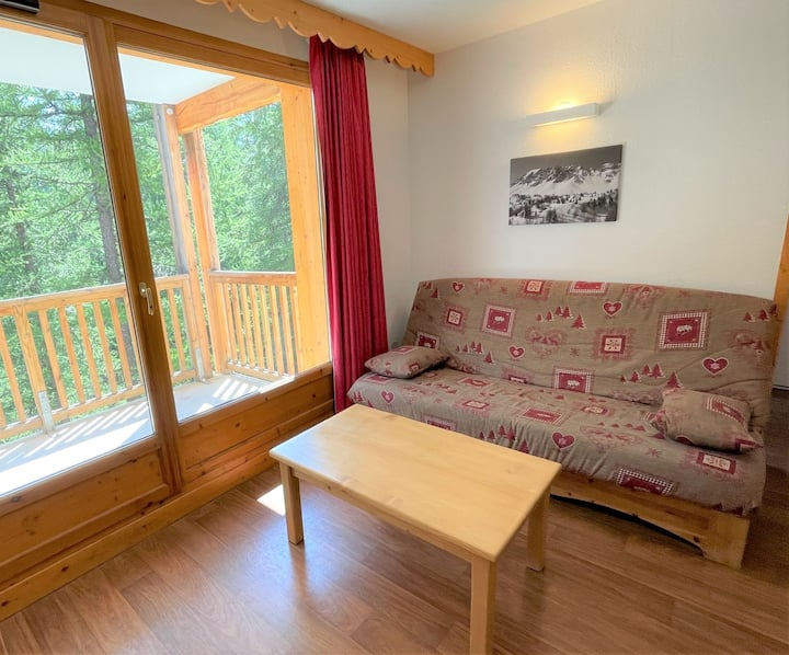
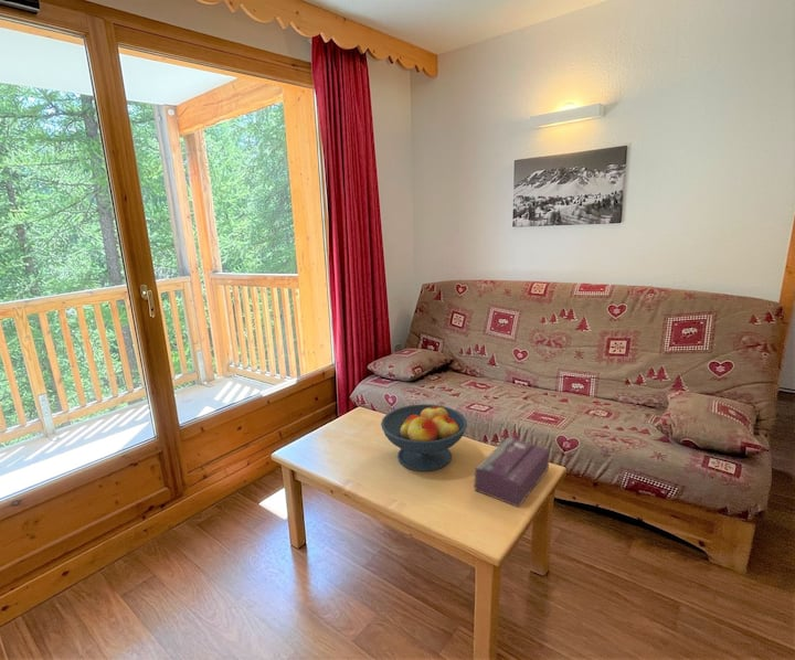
+ fruit bowl [380,403,468,472]
+ tissue box [474,435,551,509]
